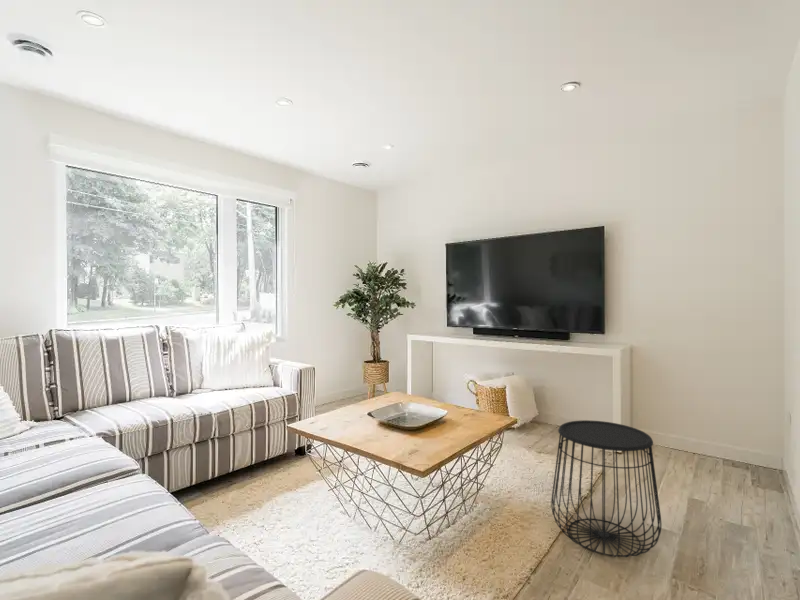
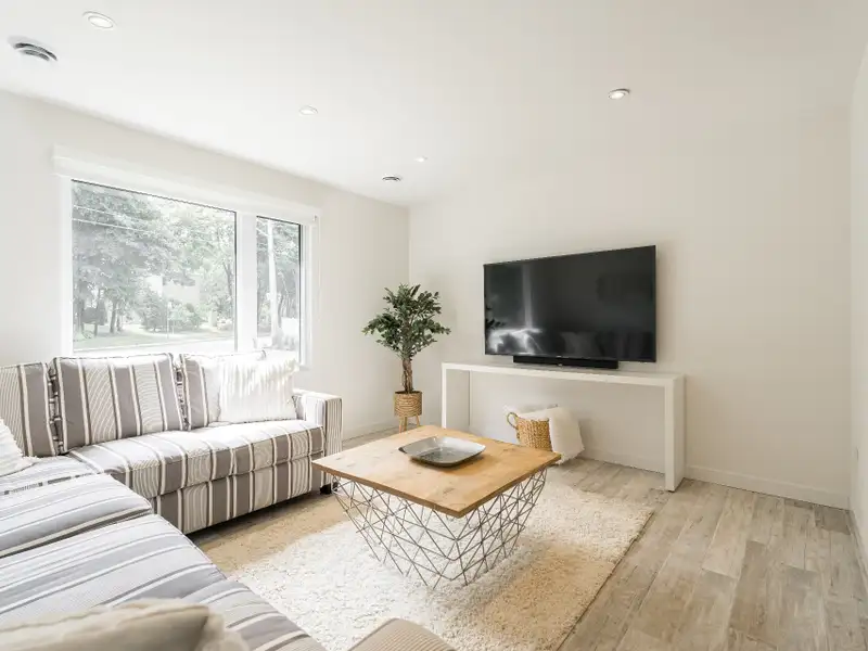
- side table [550,419,663,558]
